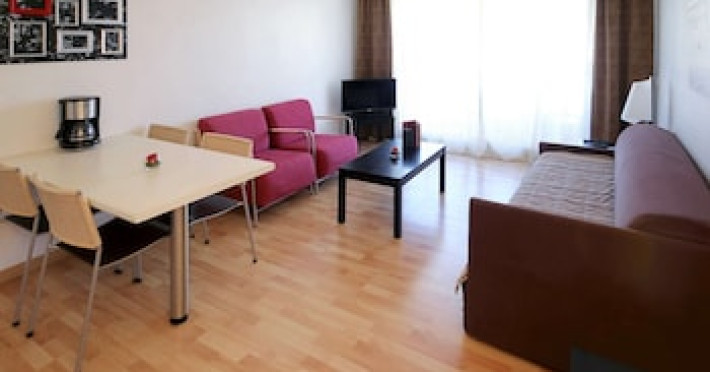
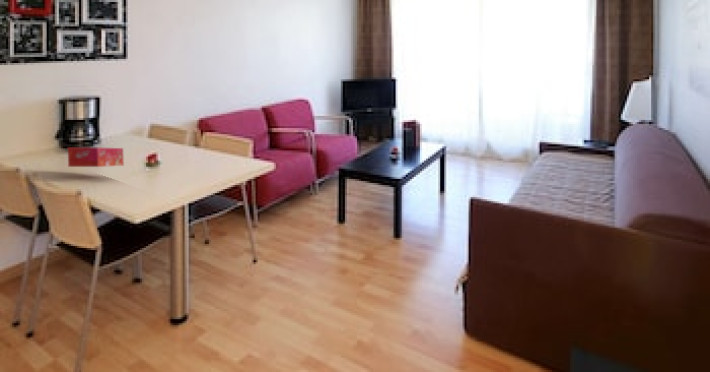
+ tissue box [67,146,125,168]
